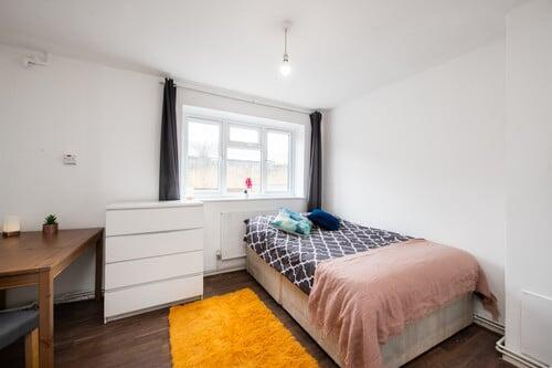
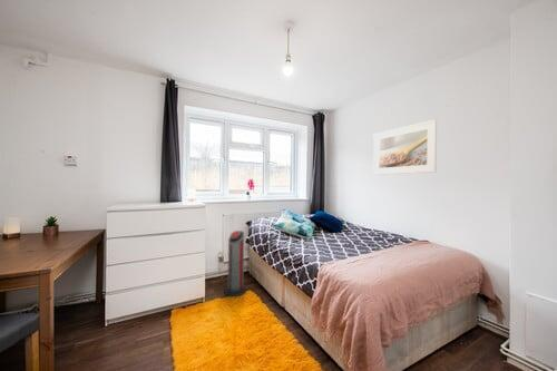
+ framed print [372,118,438,176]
+ air purifier [224,230,247,297]
